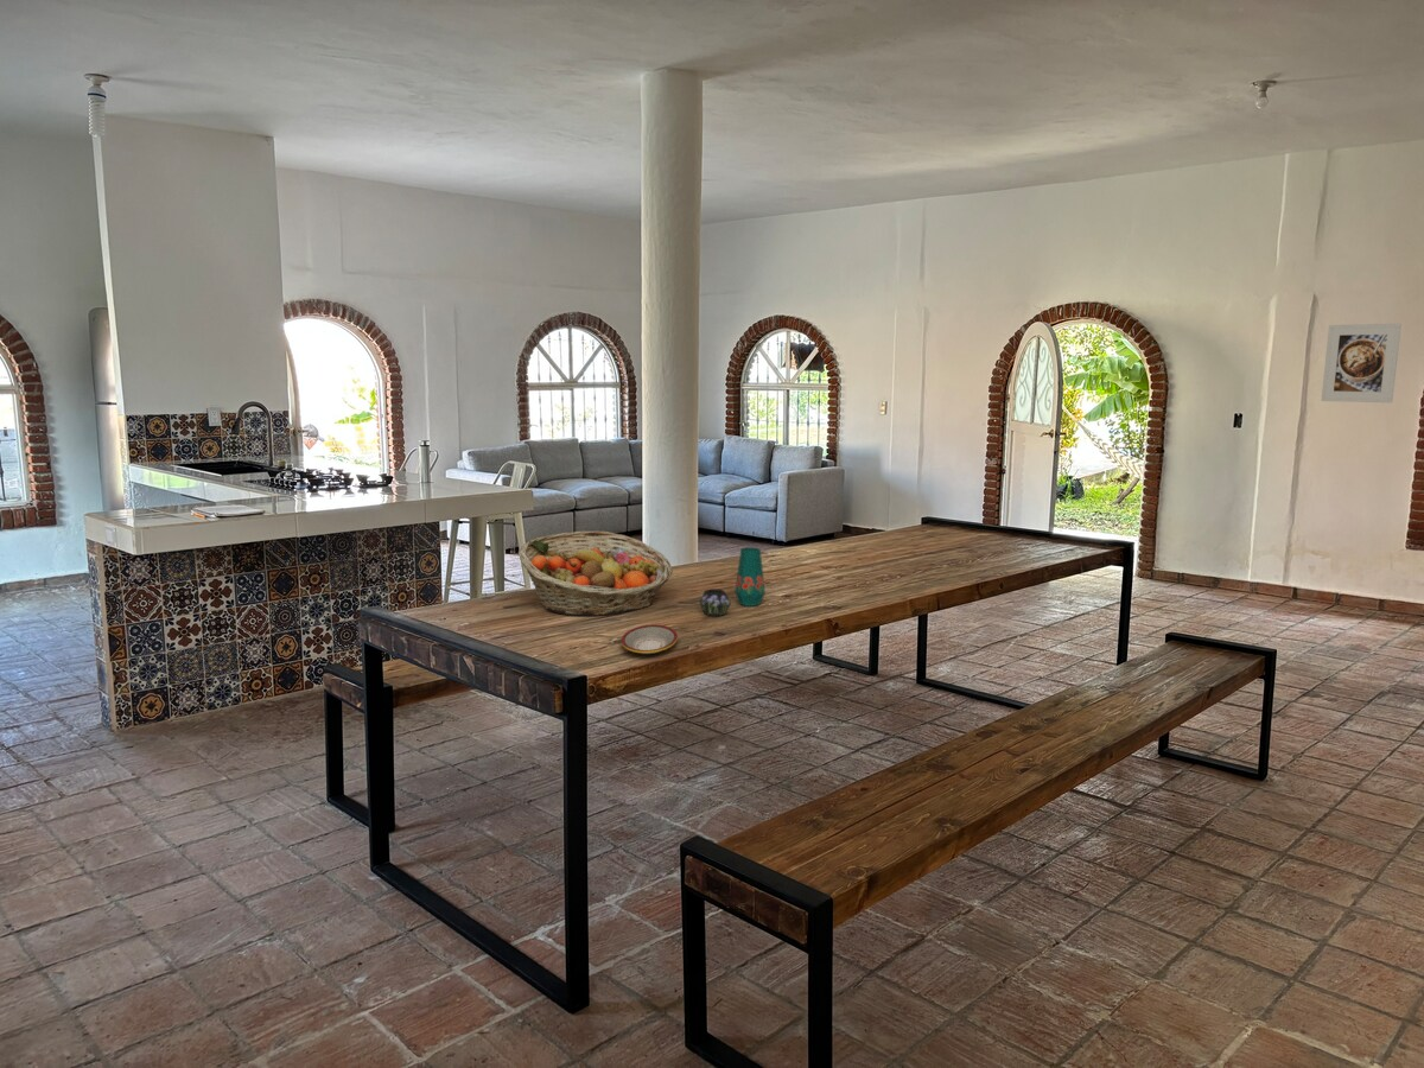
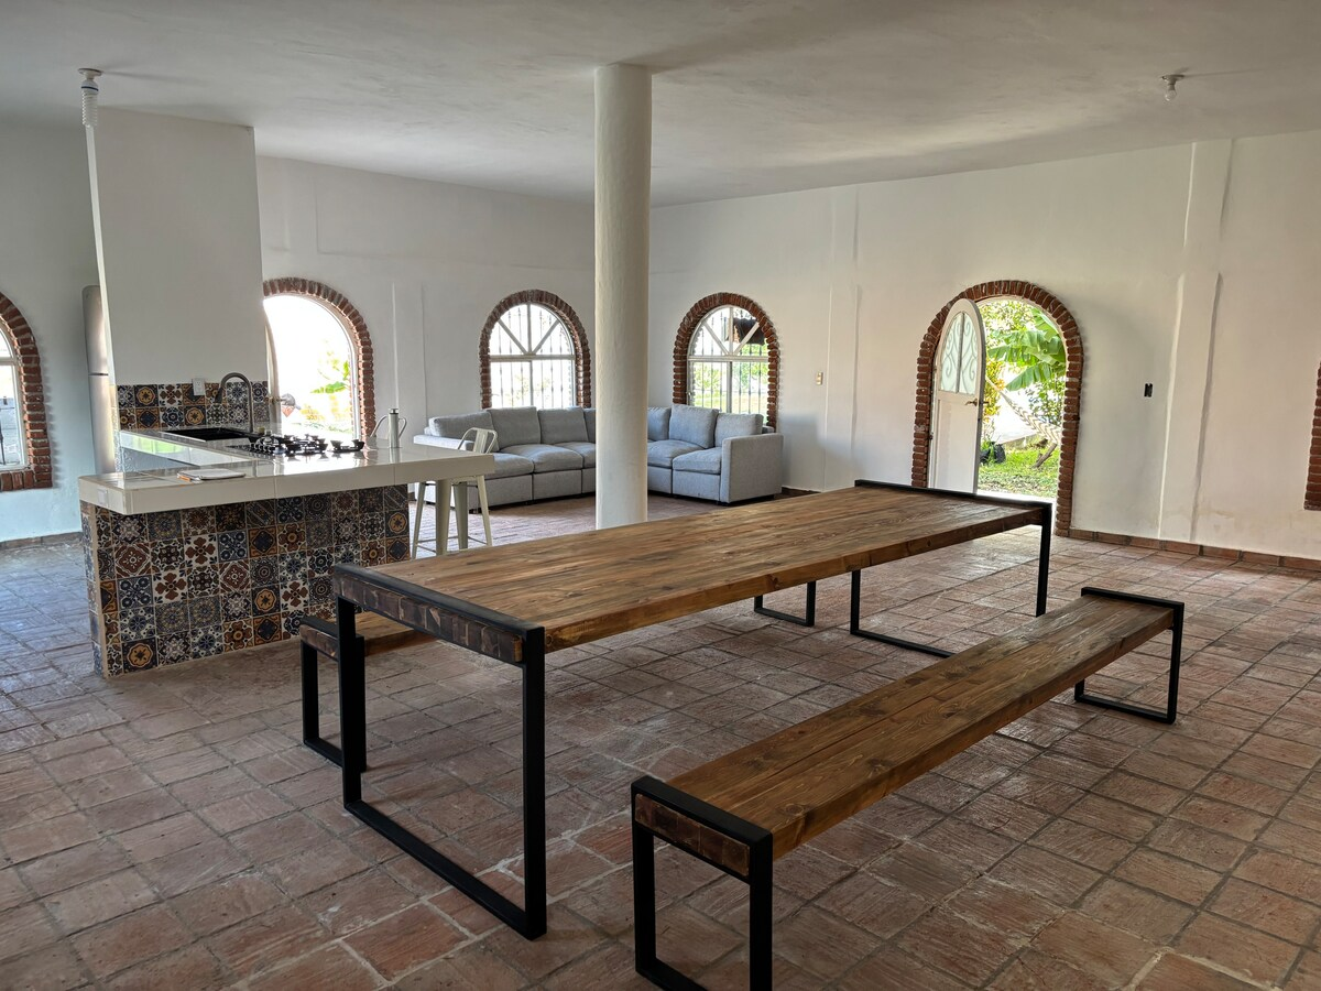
- fruit basket [517,530,674,617]
- plate [621,624,679,655]
- vase [699,546,767,617]
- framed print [1321,323,1403,403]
